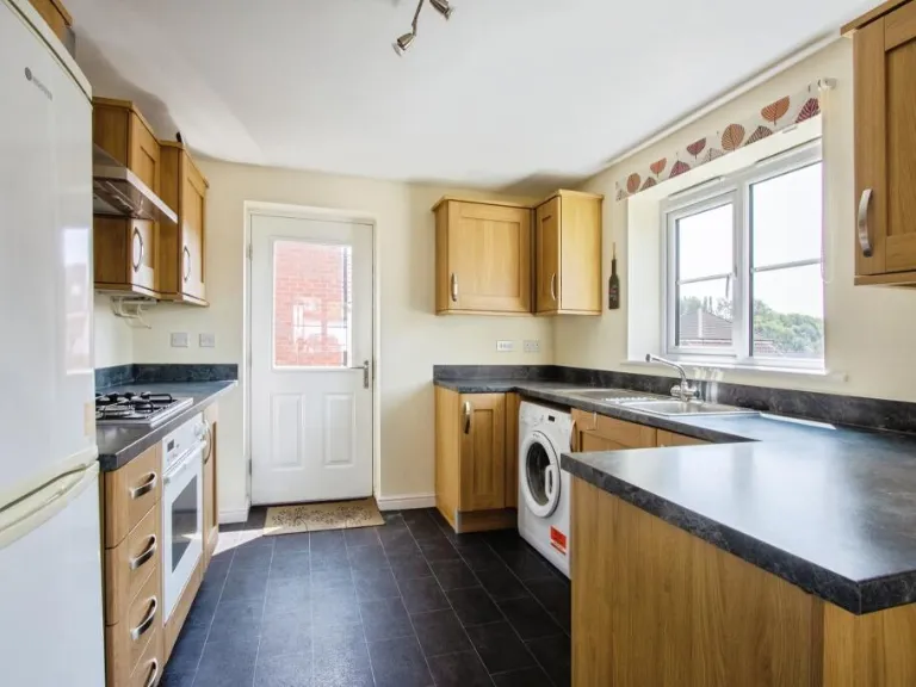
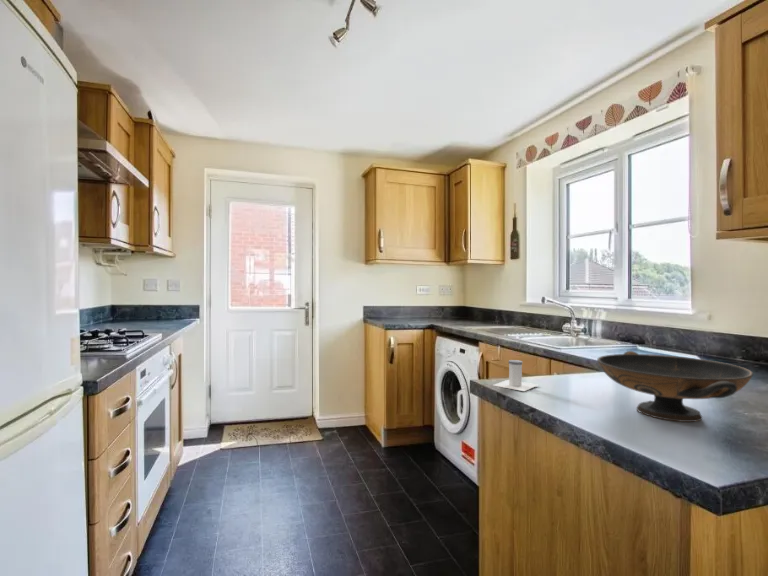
+ salt shaker [492,359,539,392]
+ decorative bowl [596,350,754,423]
